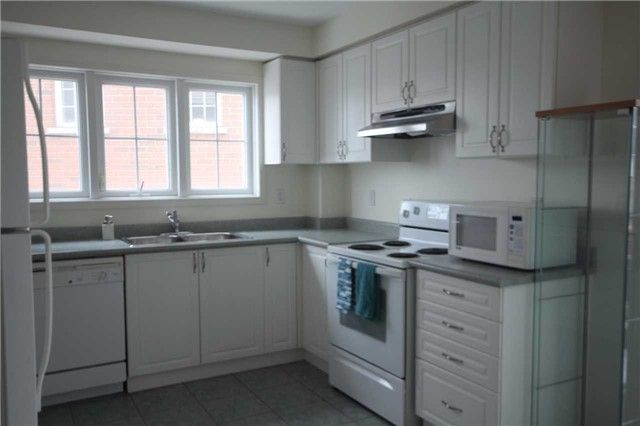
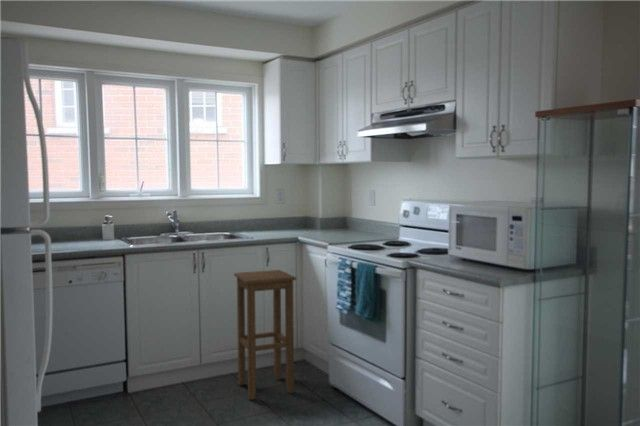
+ stool [233,269,297,401]
